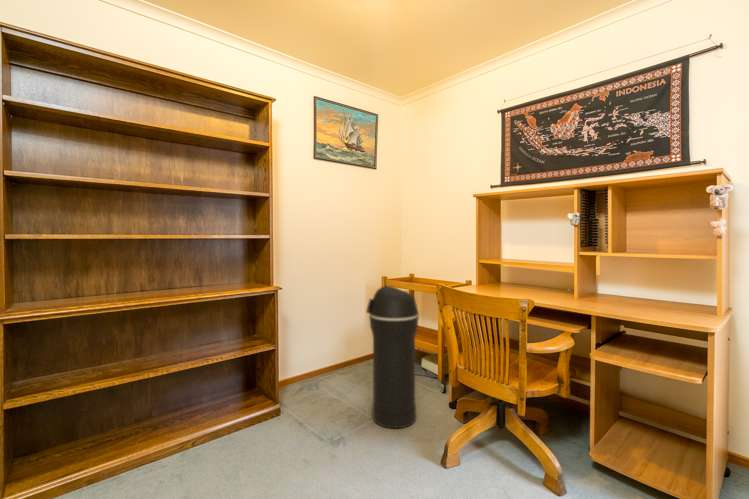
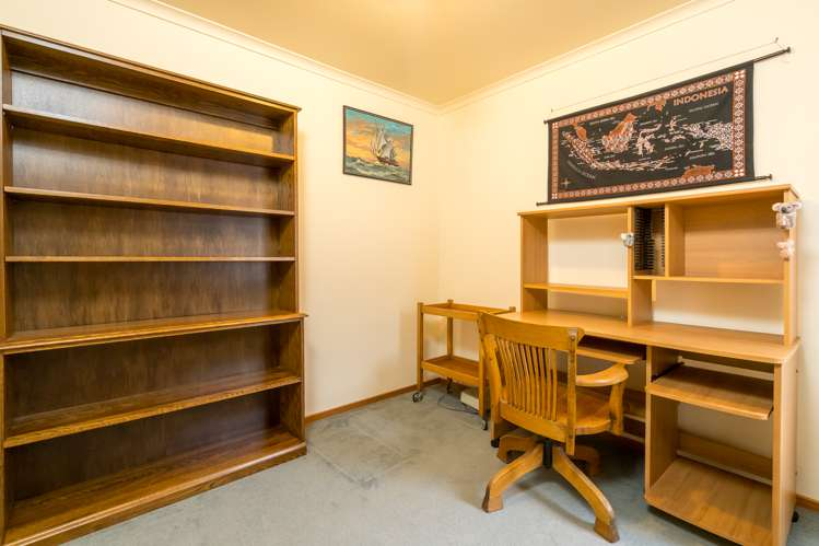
- trash can [364,285,420,429]
